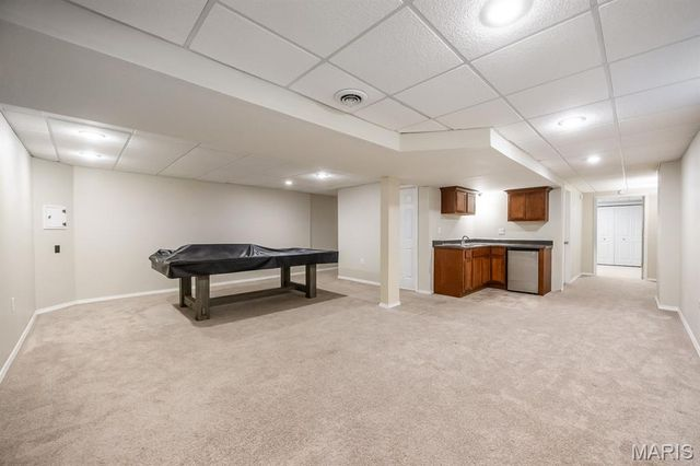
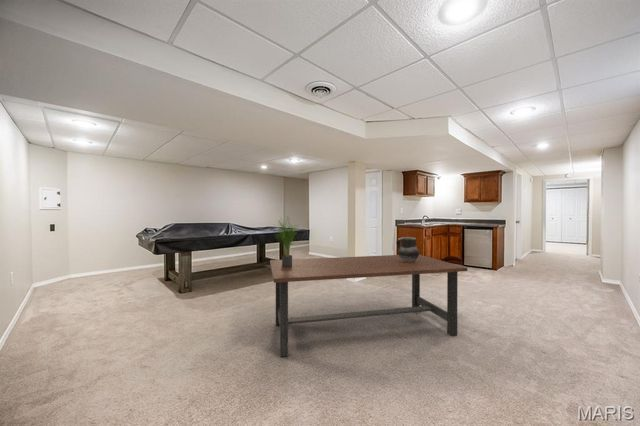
+ potted plant [272,214,299,267]
+ ceramic jug [395,236,420,262]
+ dining table [269,254,468,358]
